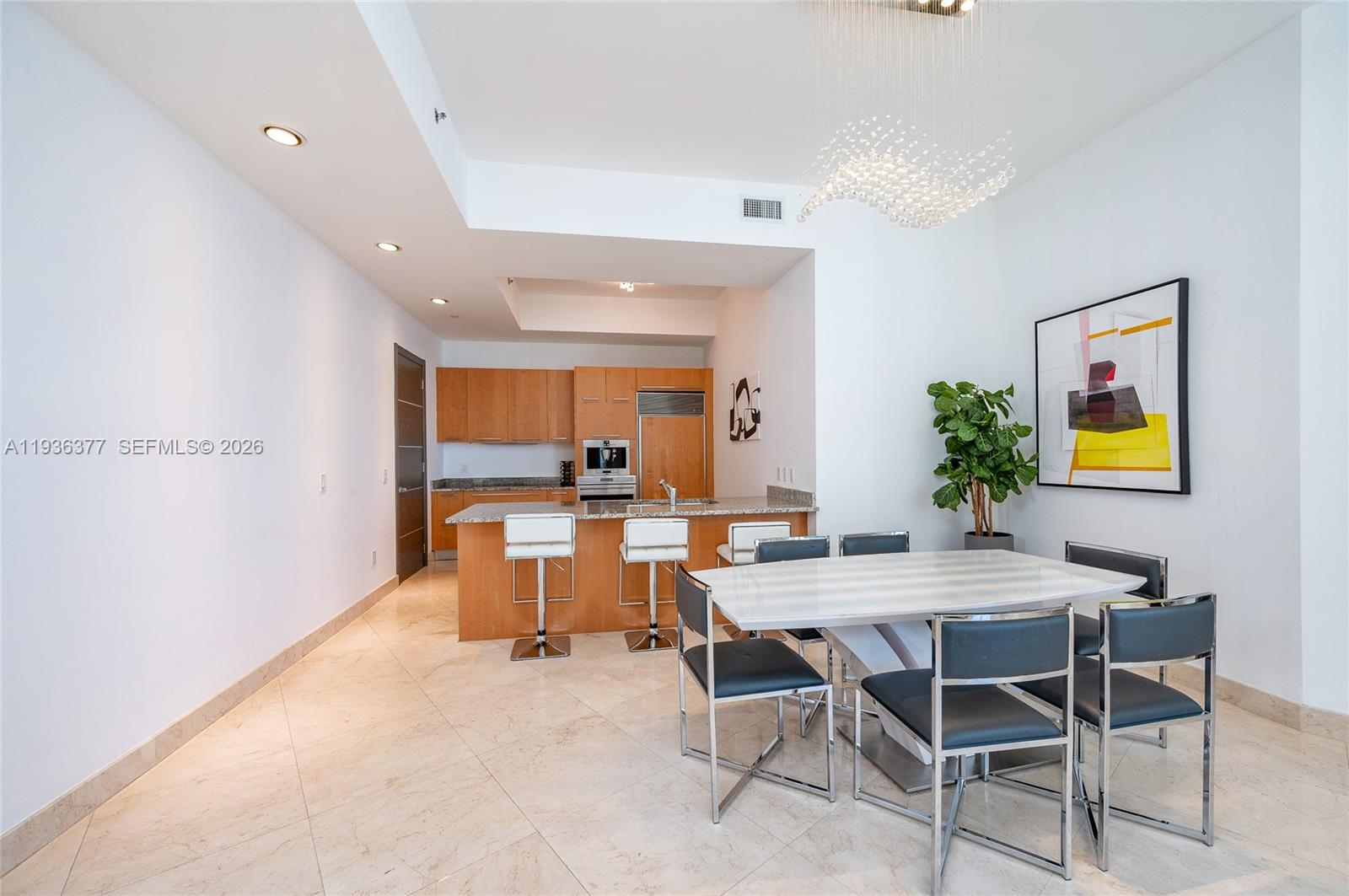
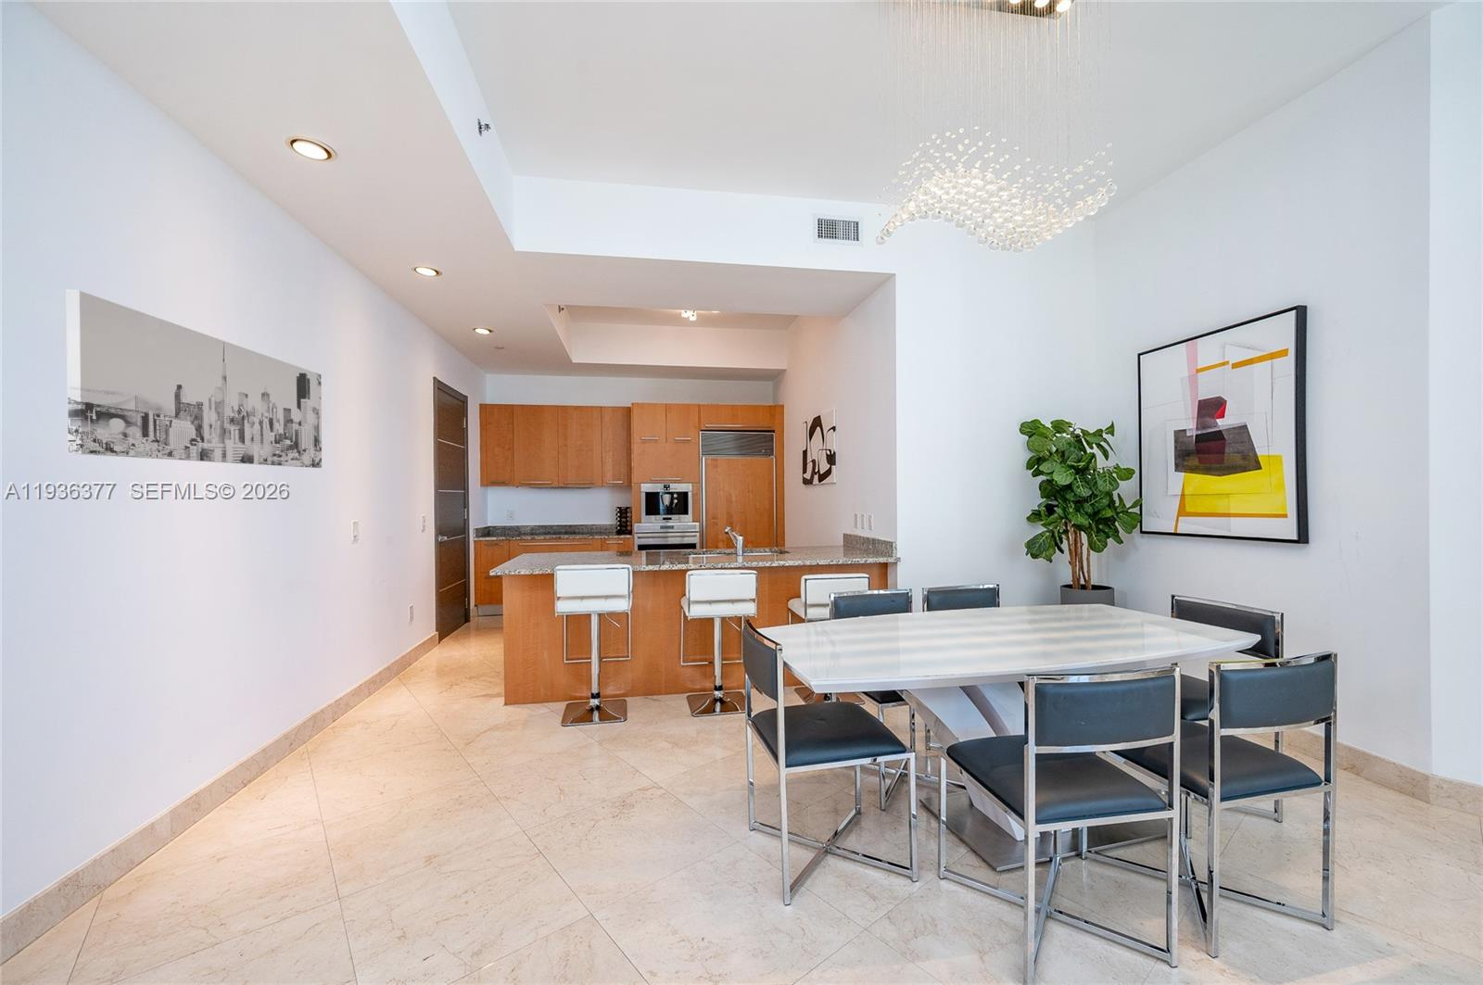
+ wall art [65,289,322,469]
